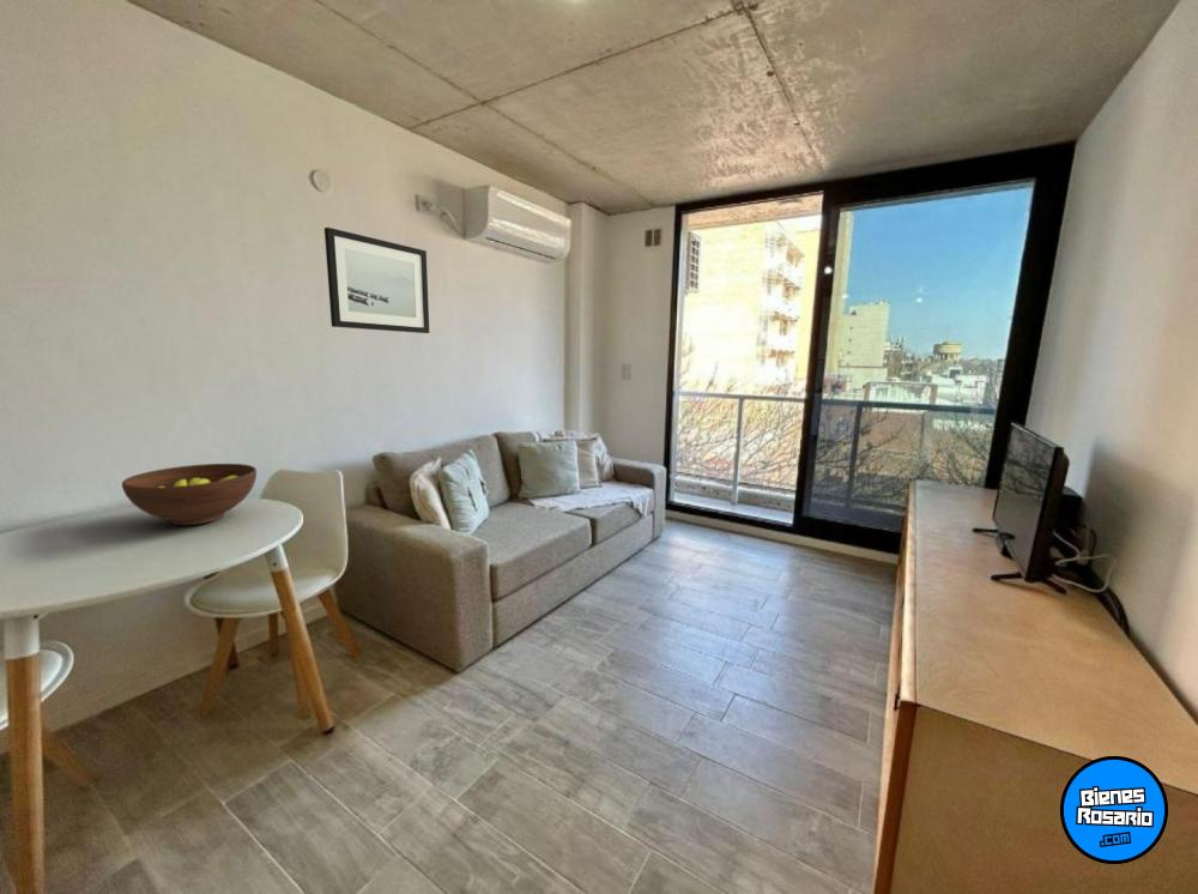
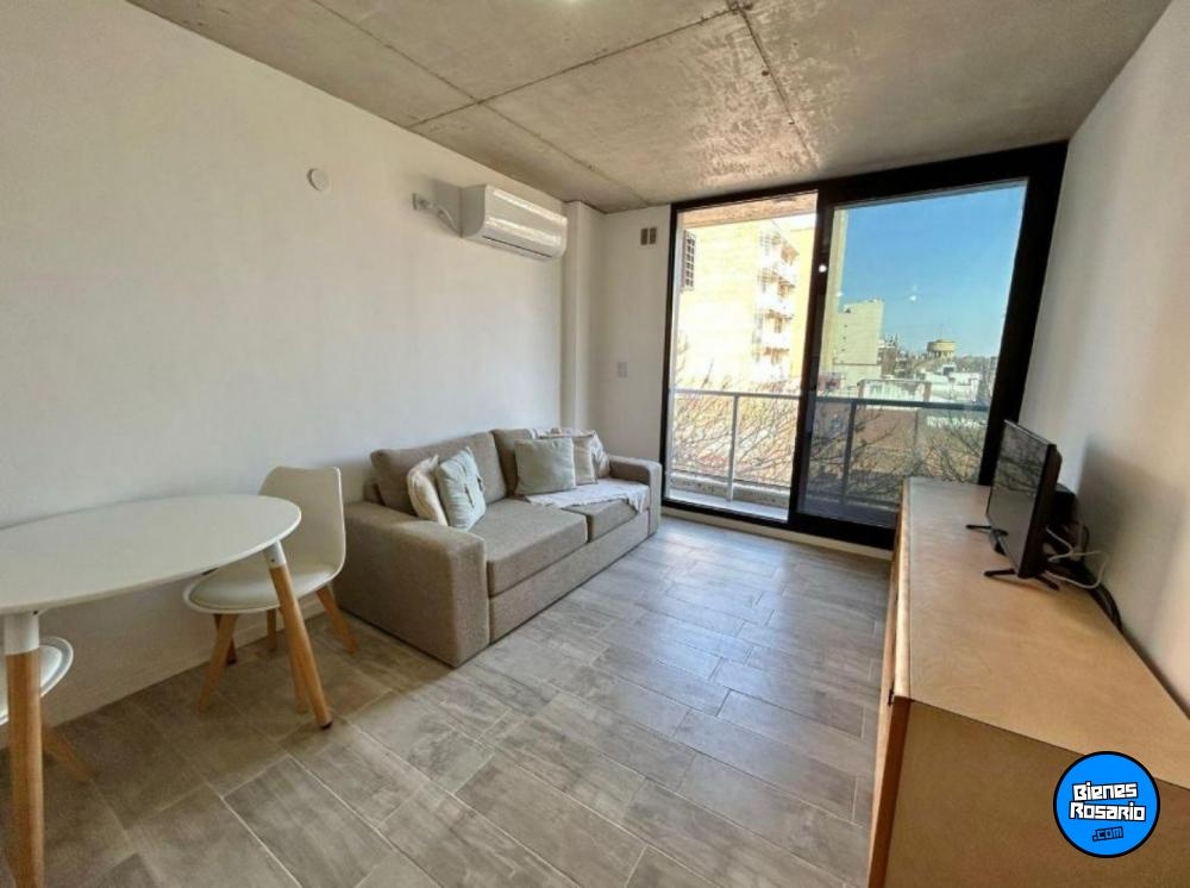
- fruit bowl [121,463,258,526]
- wall art [323,226,430,334]
